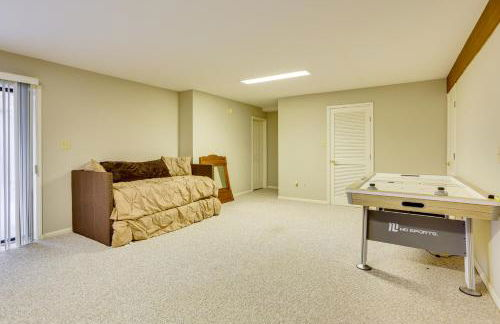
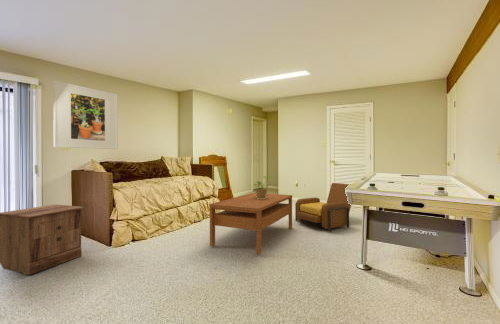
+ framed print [52,79,119,150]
+ coffee table [208,192,293,255]
+ potted plant [253,175,272,199]
+ nightstand [0,203,85,276]
+ armchair [294,182,352,232]
